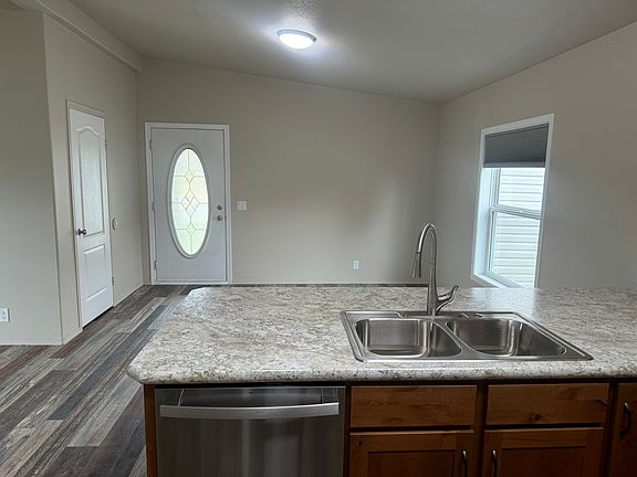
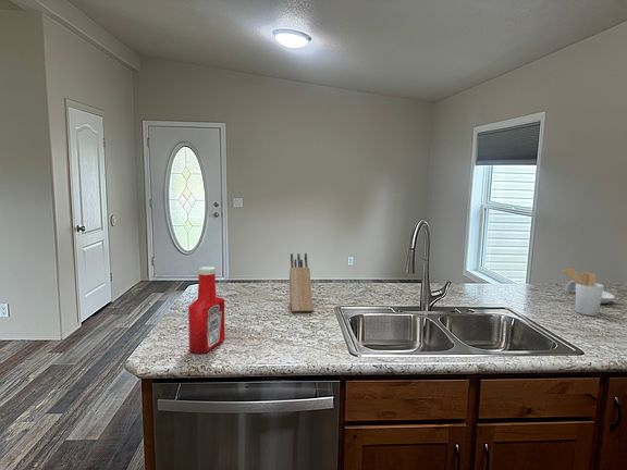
+ knife block [288,252,314,312]
+ utensil holder [562,267,604,317]
+ spoon rest [564,280,616,305]
+ soap bottle [187,265,225,355]
